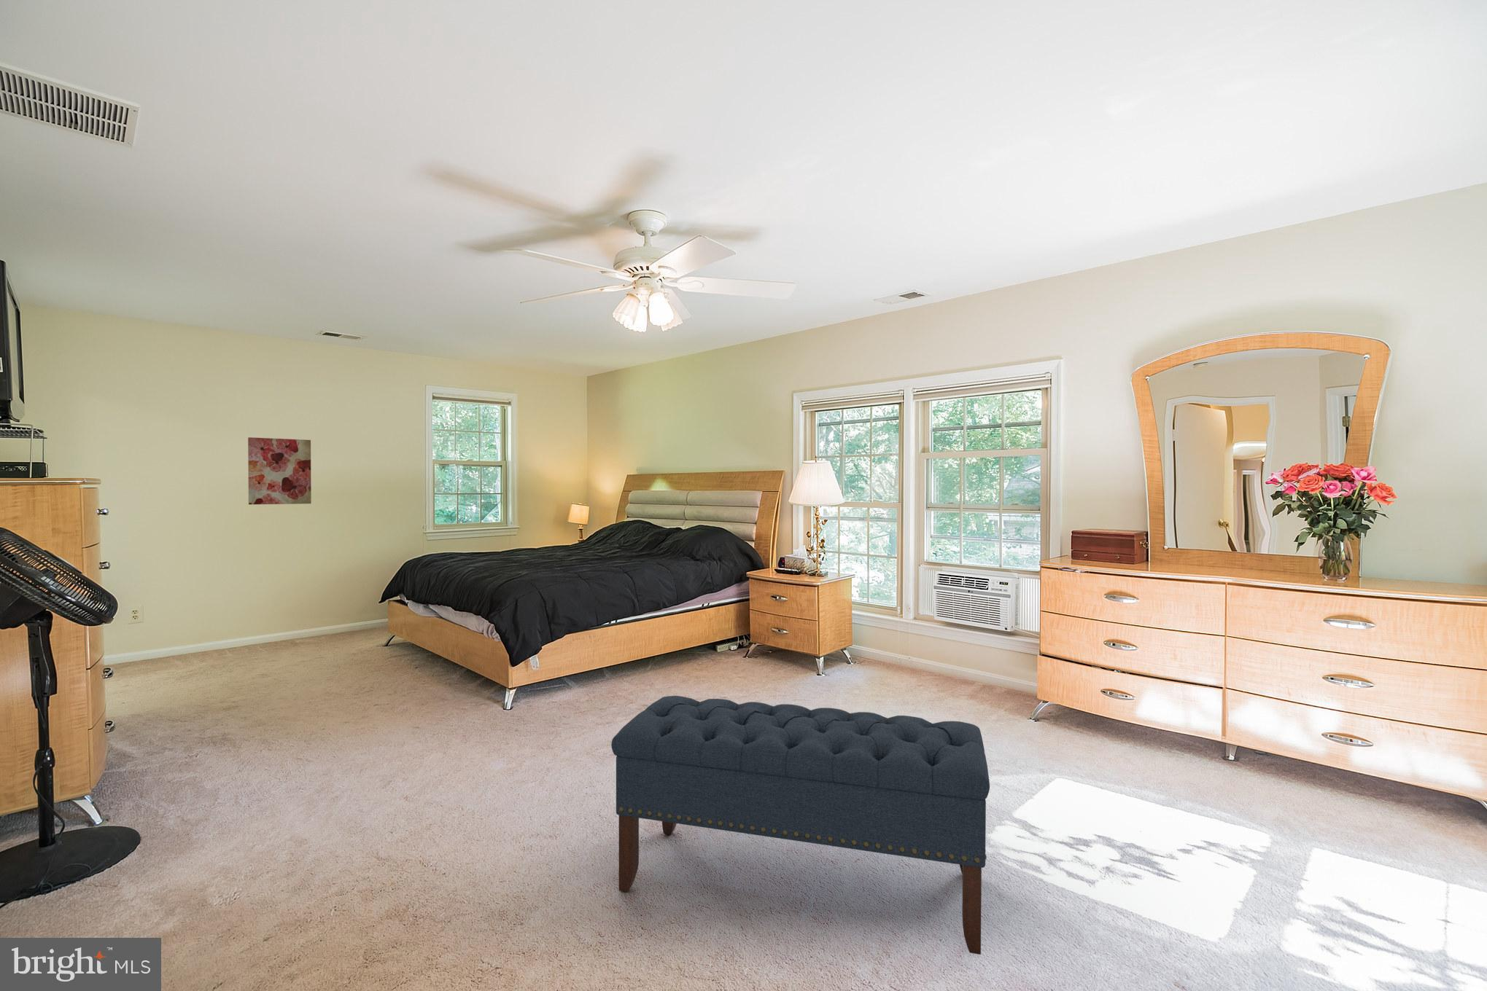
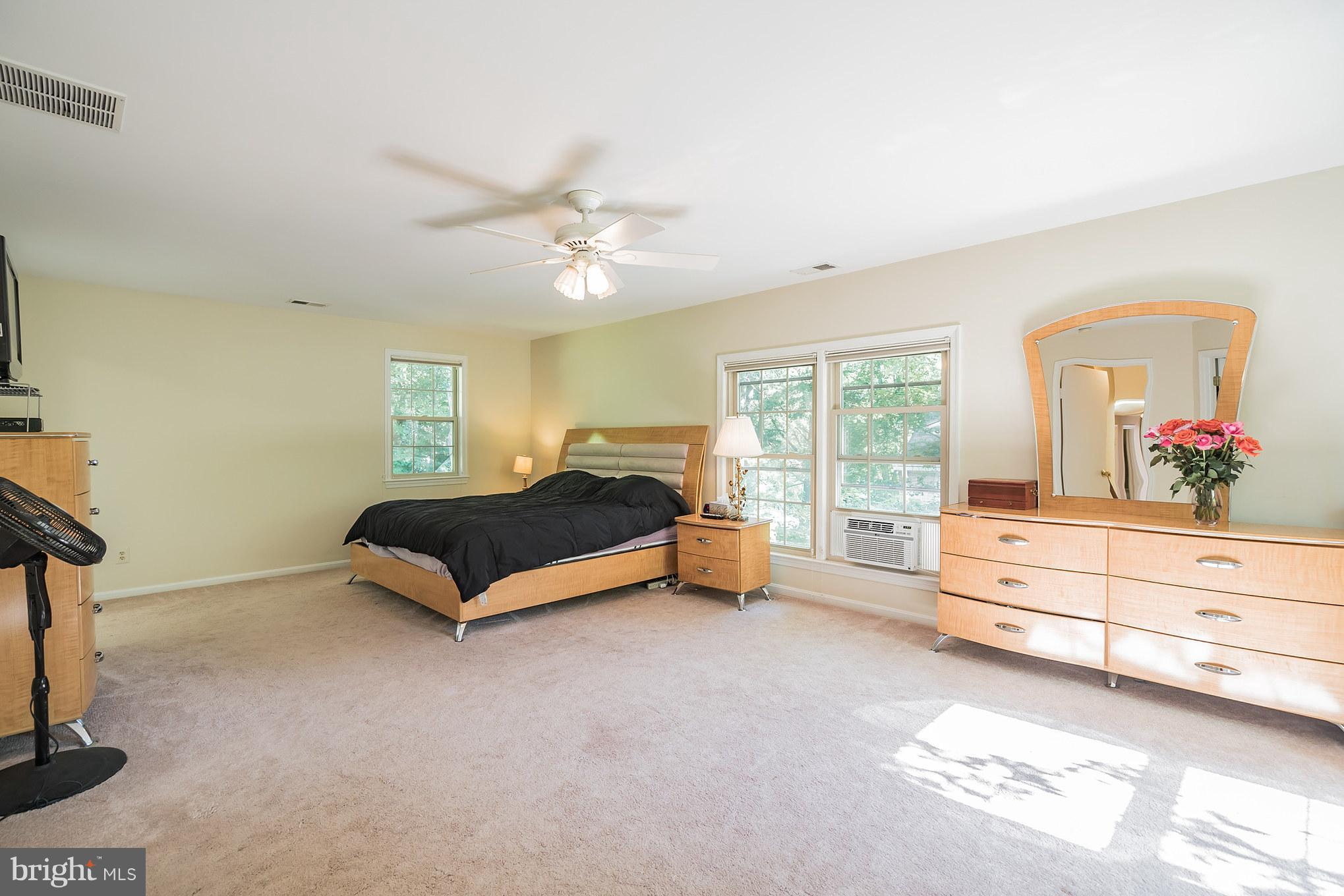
- bench [611,696,990,956]
- wall art [247,437,312,505]
